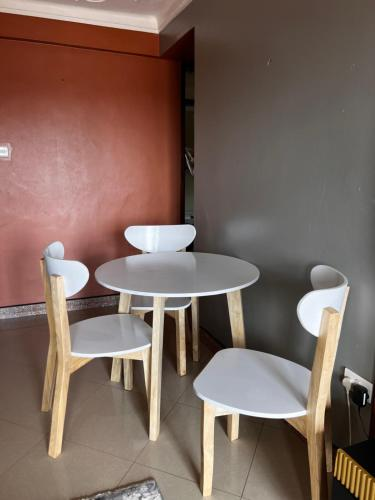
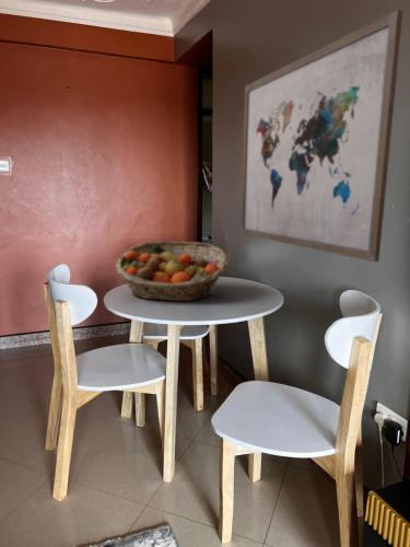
+ wall art [239,9,403,263]
+ fruit basket [114,241,230,302]
